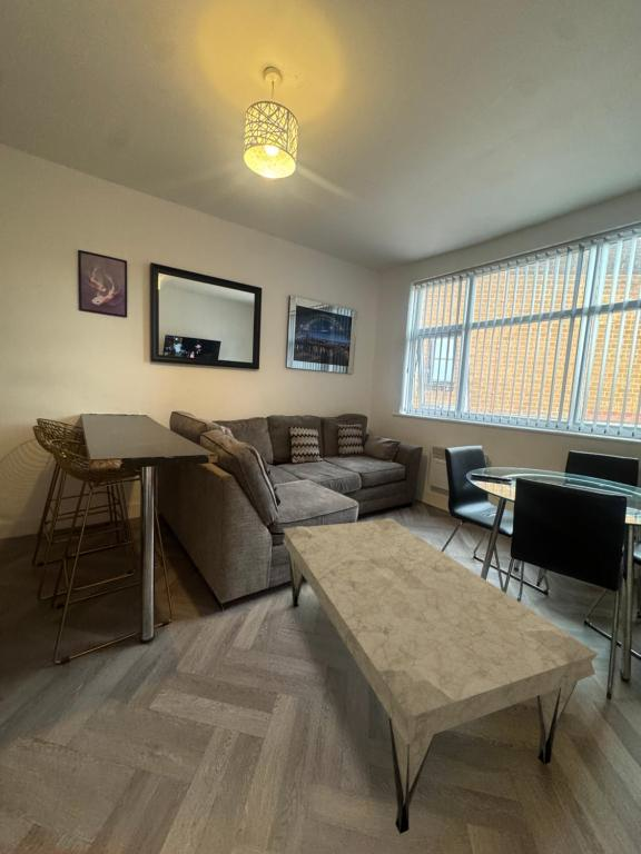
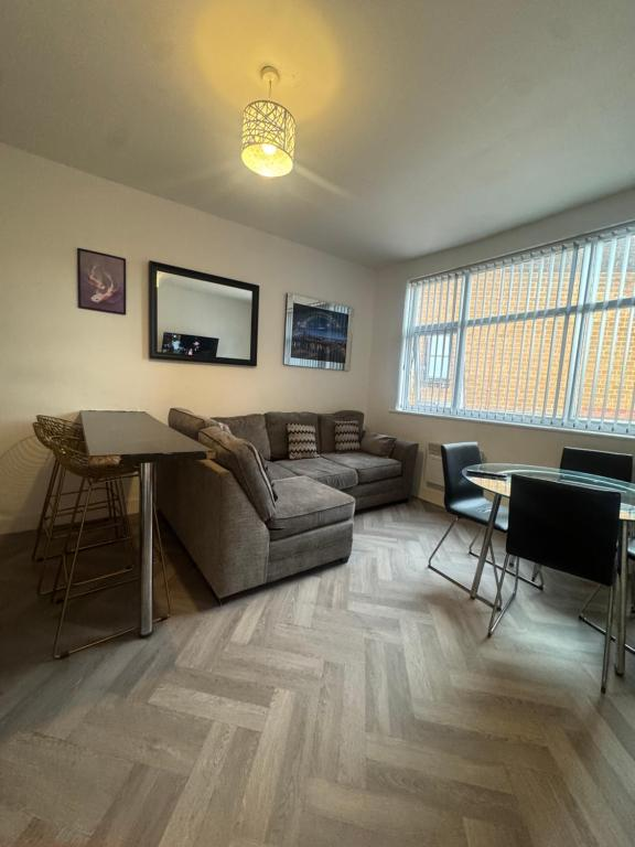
- coffee table [282,517,600,835]
